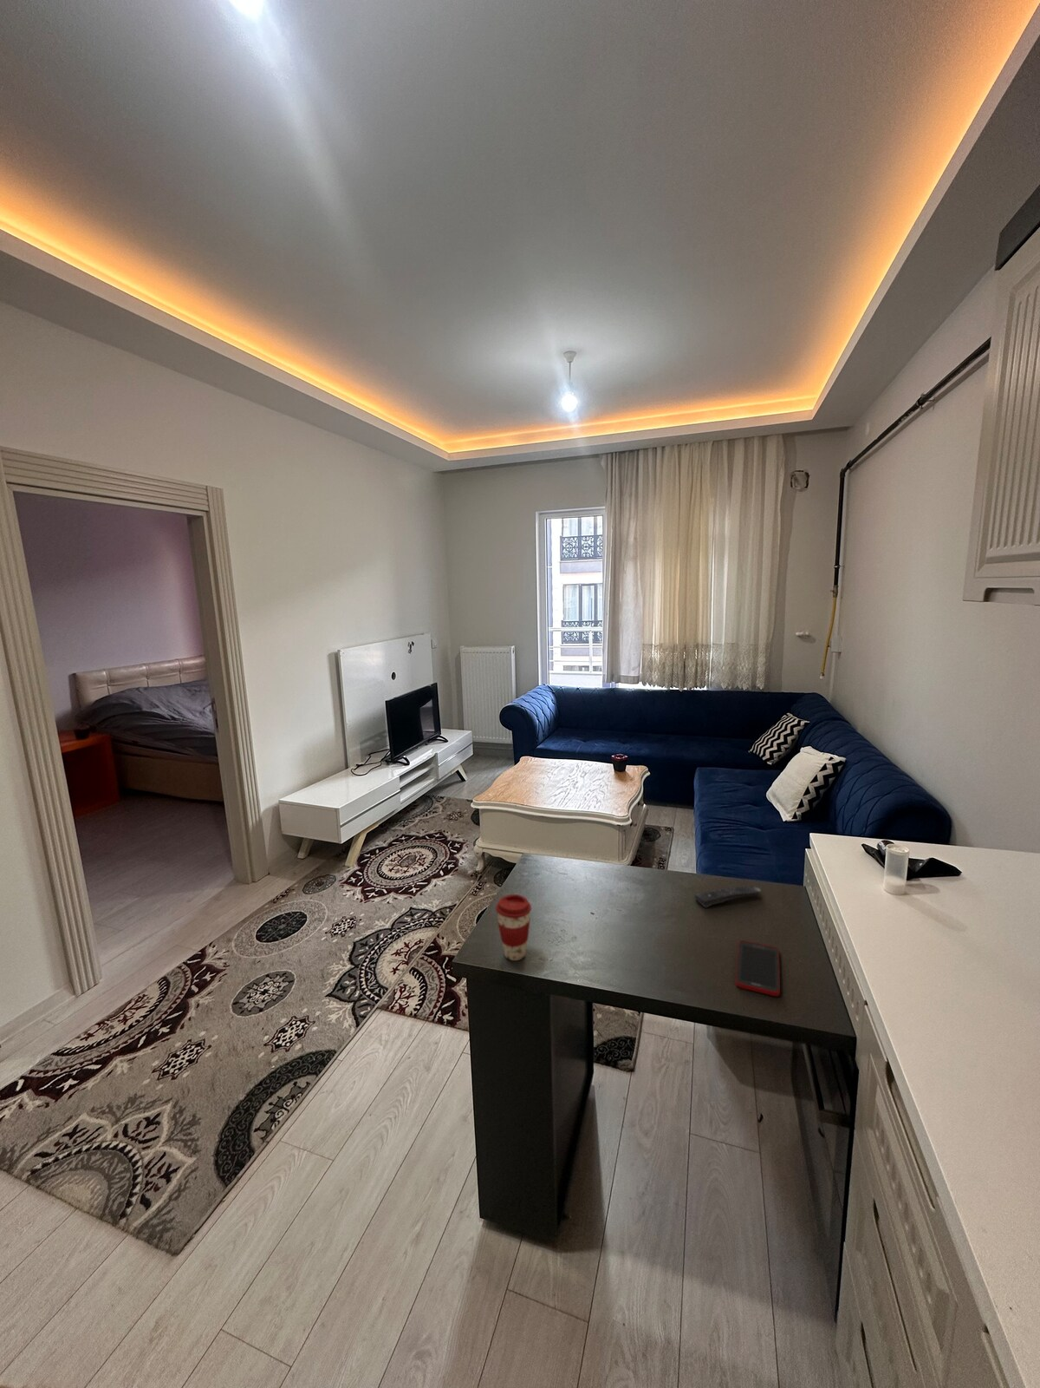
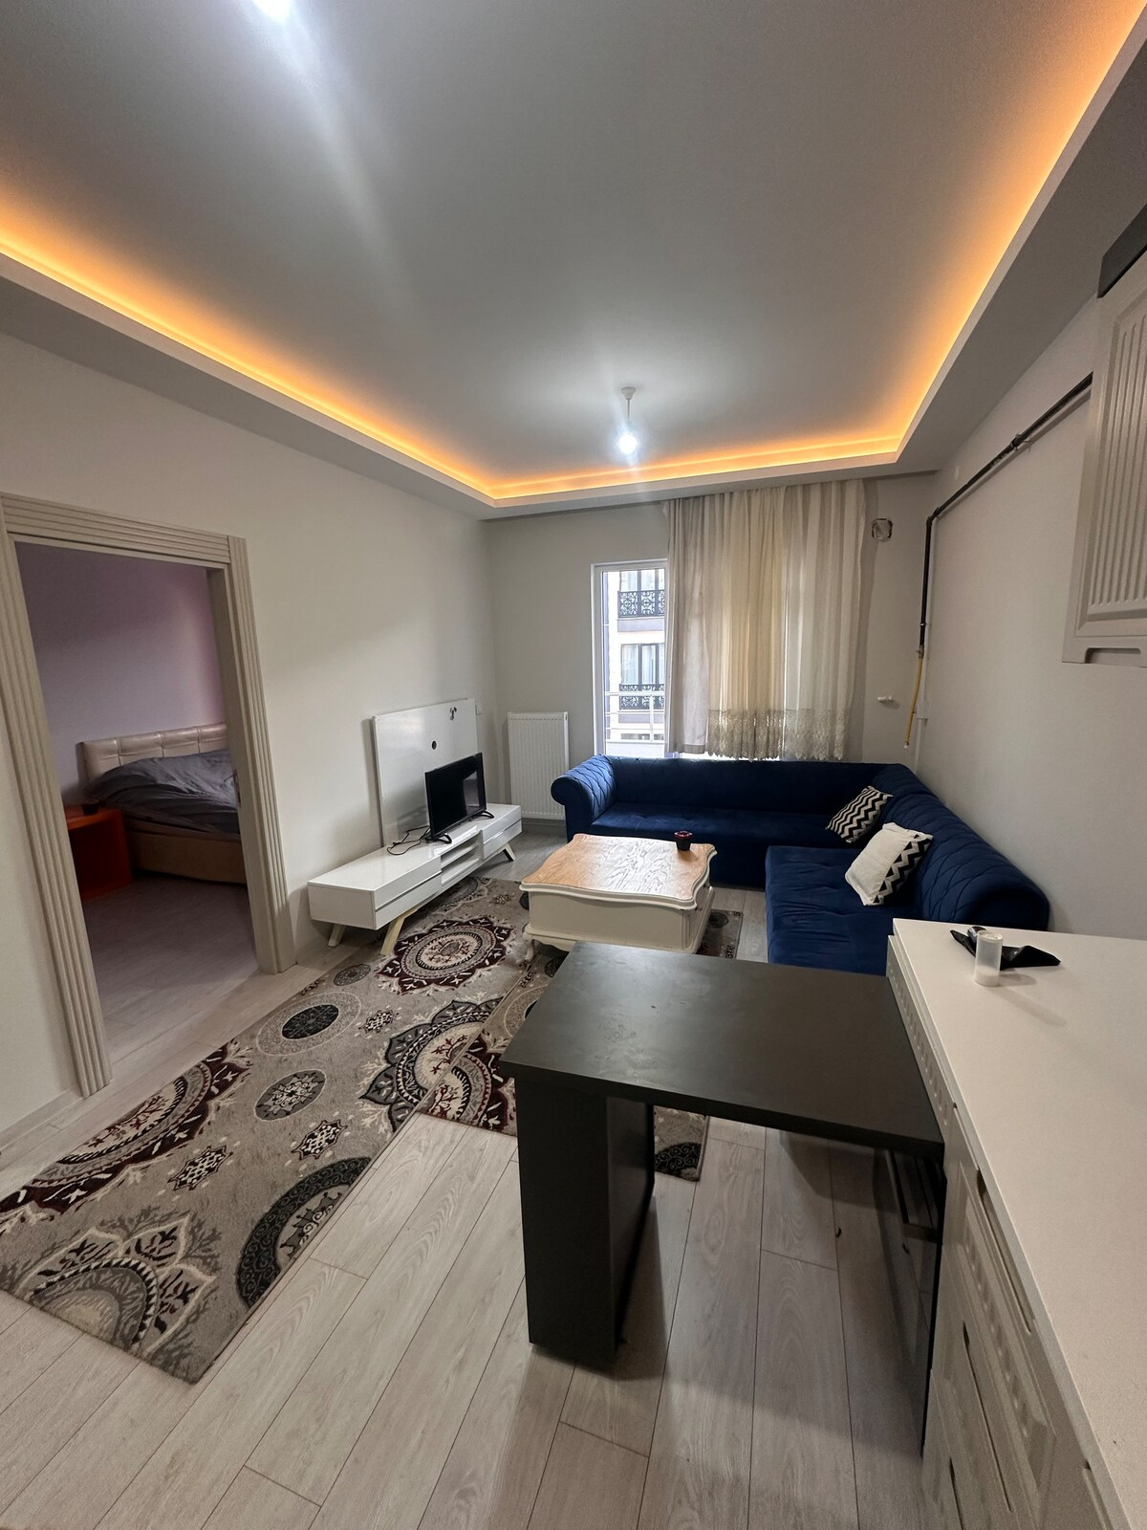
- coffee cup [495,894,532,961]
- remote control [694,884,761,908]
- cell phone [735,940,781,997]
